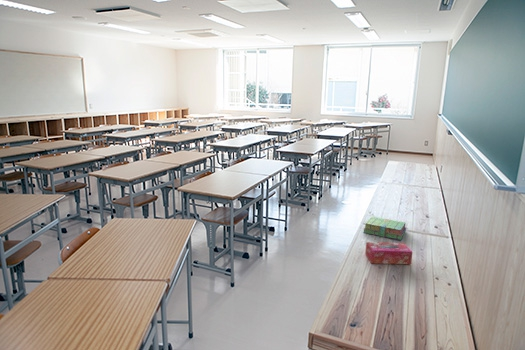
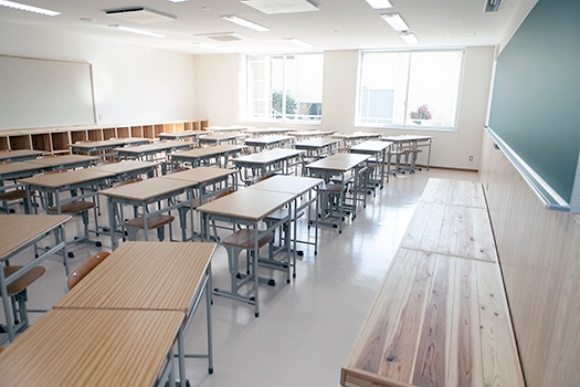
- tissue box [364,241,413,265]
- stack of books [362,216,407,241]
